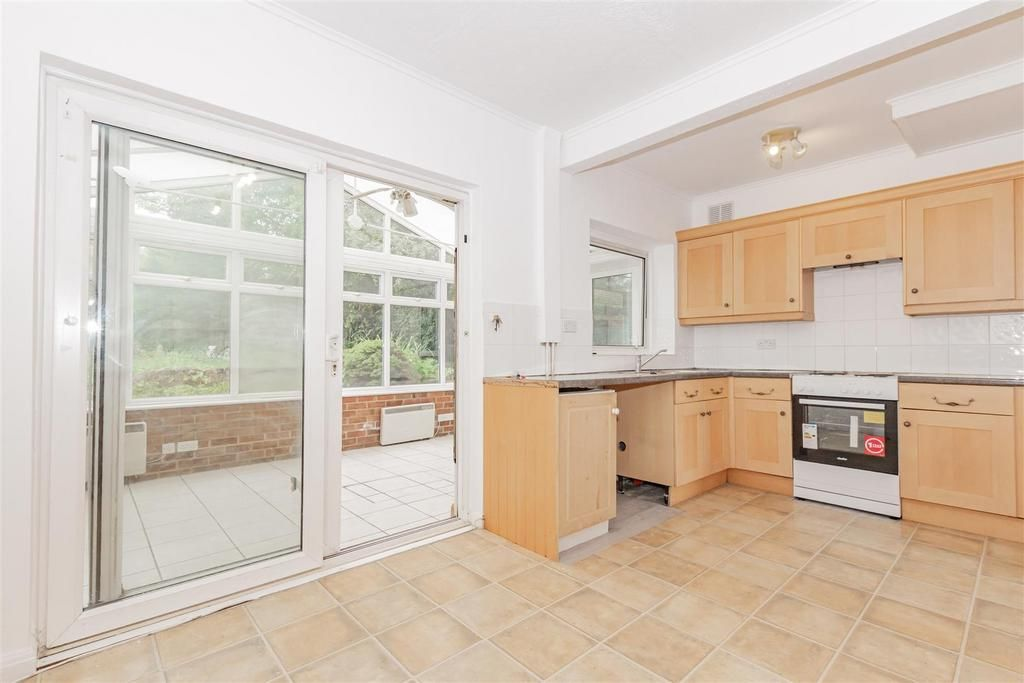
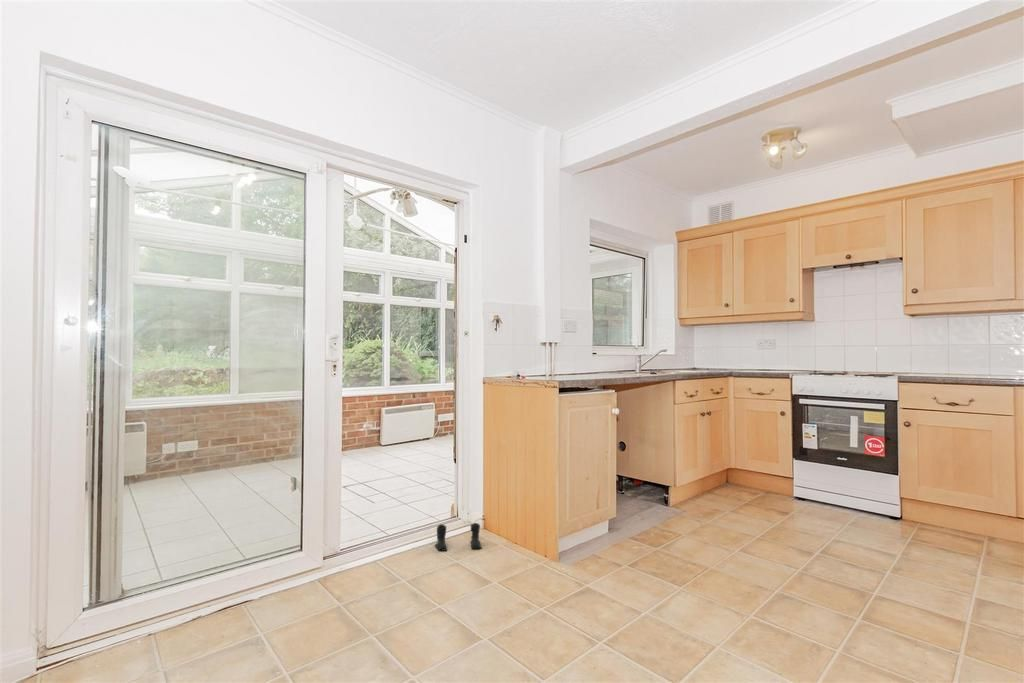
+ boots [434,522,483,552]
